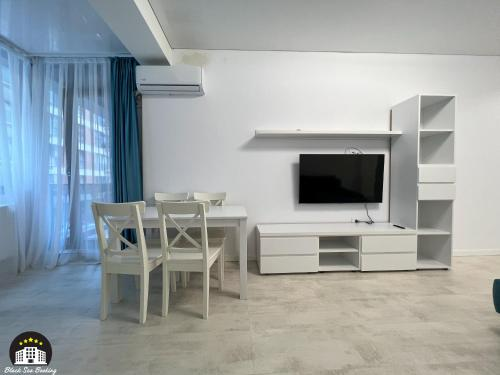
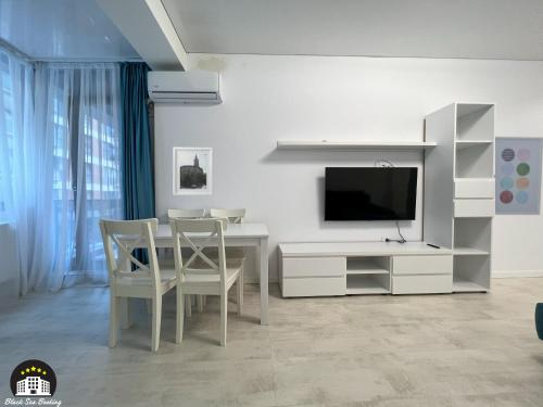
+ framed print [172,147,214,196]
+ wall art [493,136,543,216]
